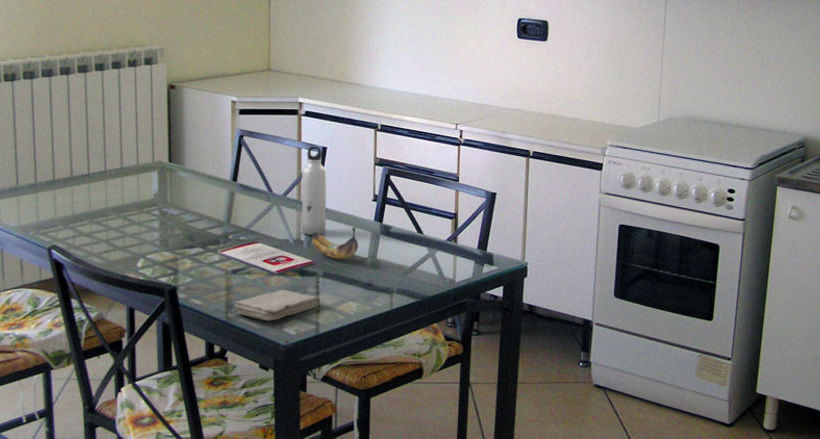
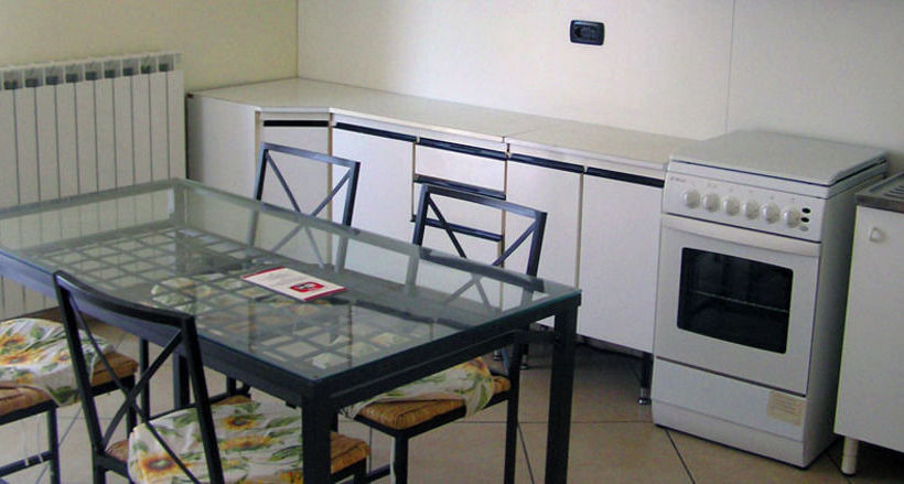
- washcloth [233,289,321,321]
- banana [311,226,359,260]
- water bottle [301,145,327,236]
